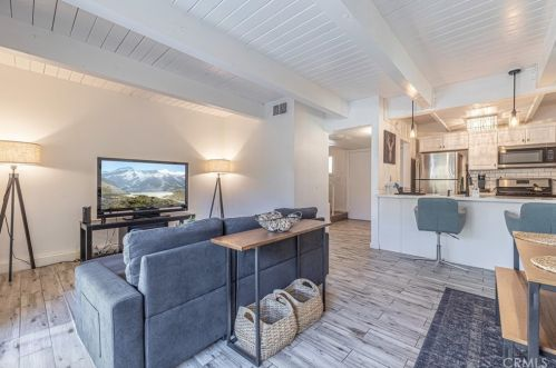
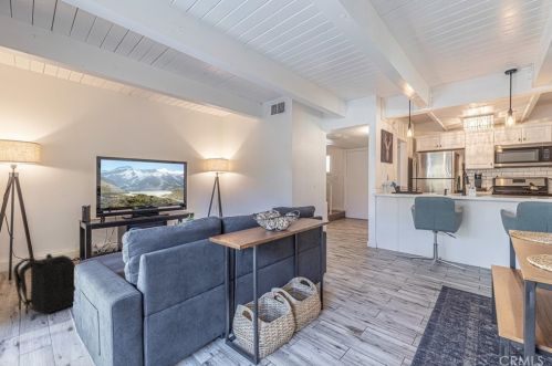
+ backpack [12,252,76,316]
